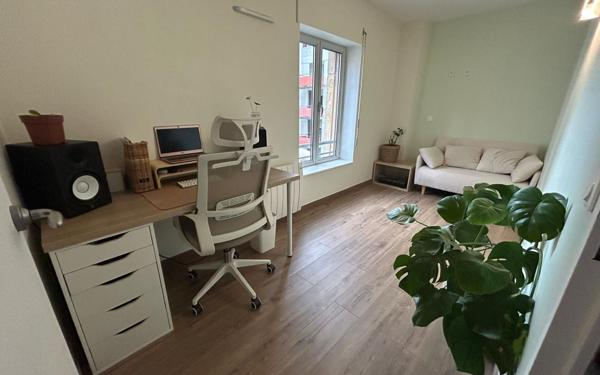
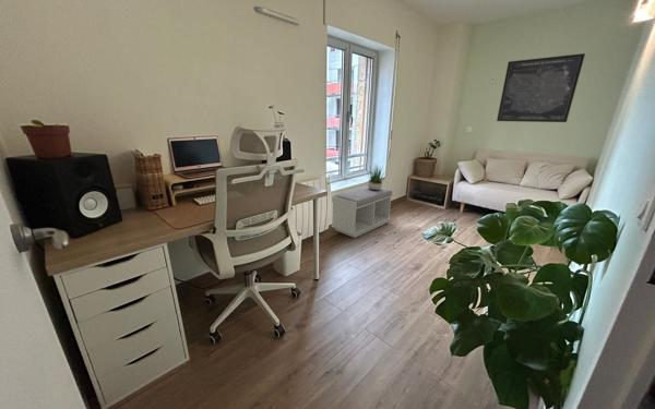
+ wall art [496,52,586,123]
+ potted plant [364,166,386,190]
+ bench [331,184,394,239]
